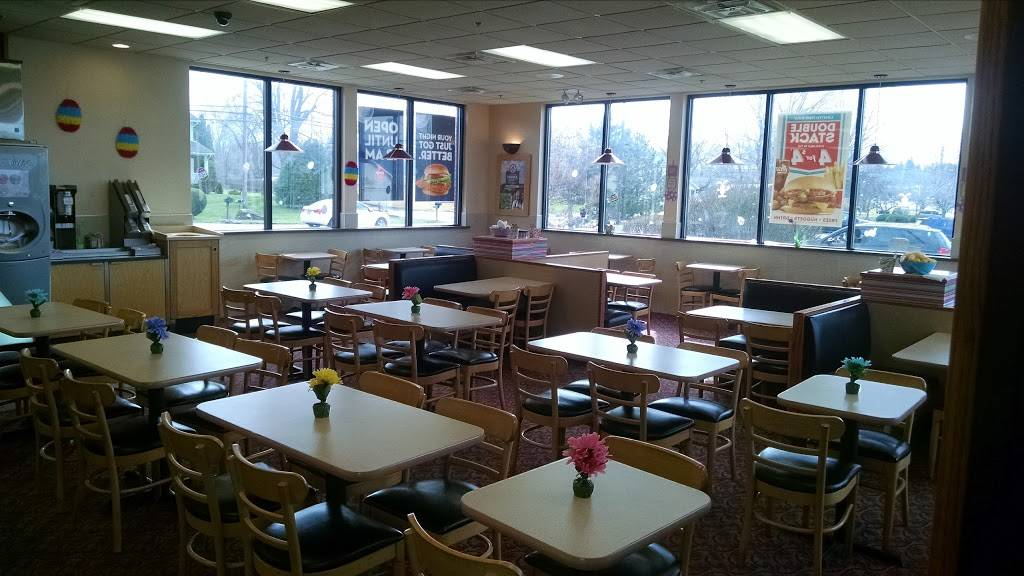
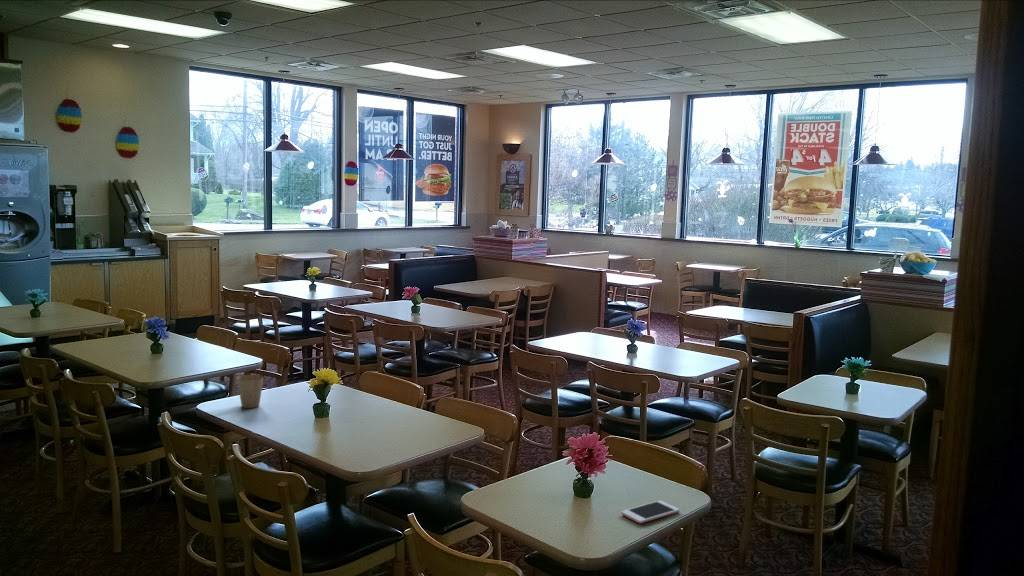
+ cell phone [620,500,681,525]
+ paper cup [236,373,265,409]
